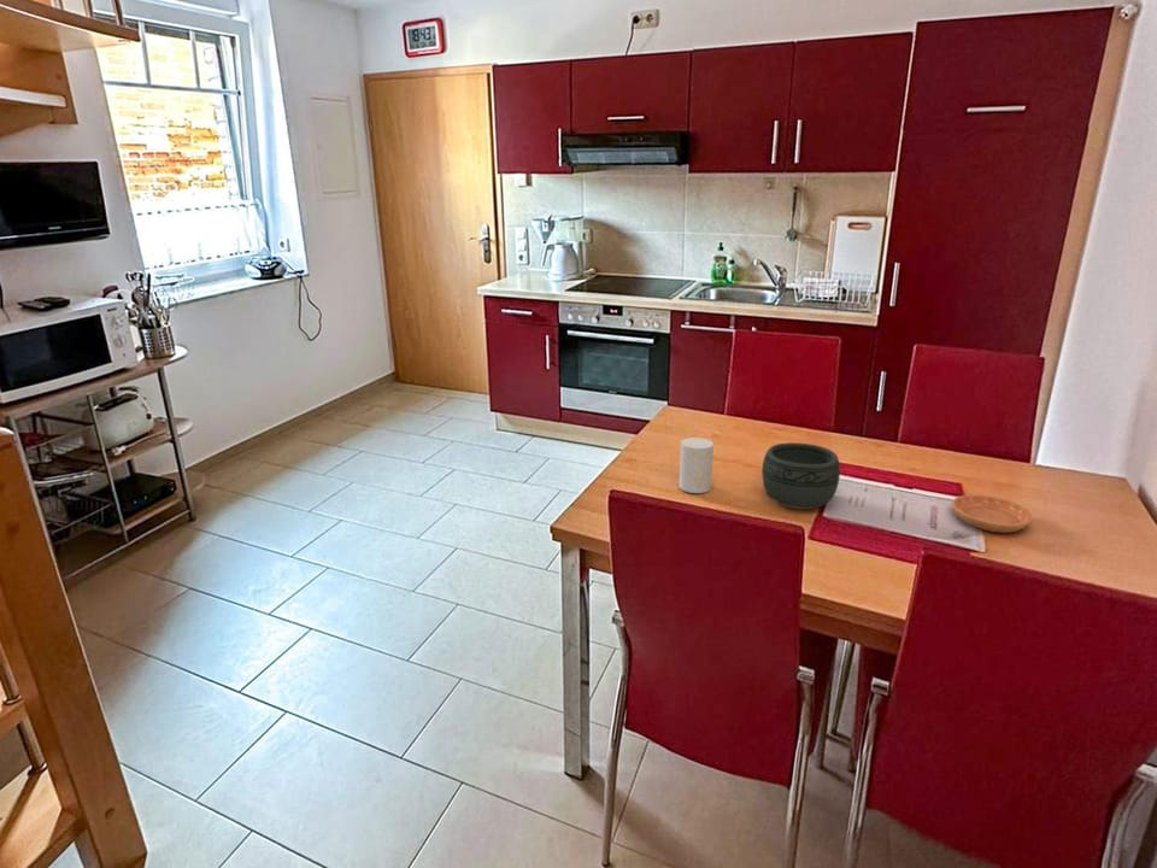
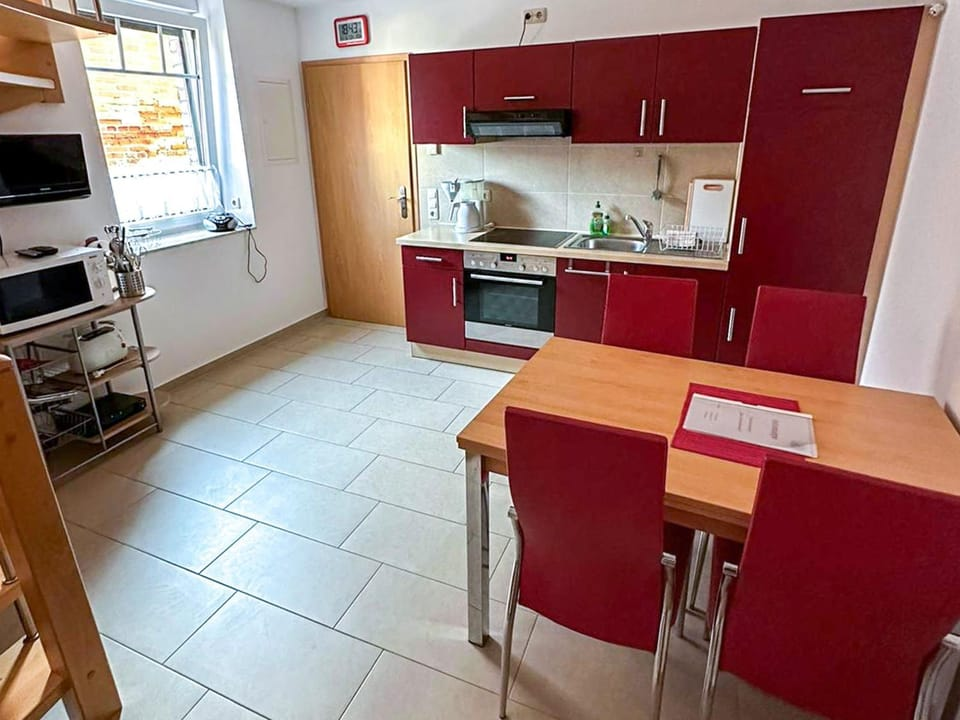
- bowl [760,441,841,510]
- cup [677,436,715,494]
- saucer [951,493,1034,534]
